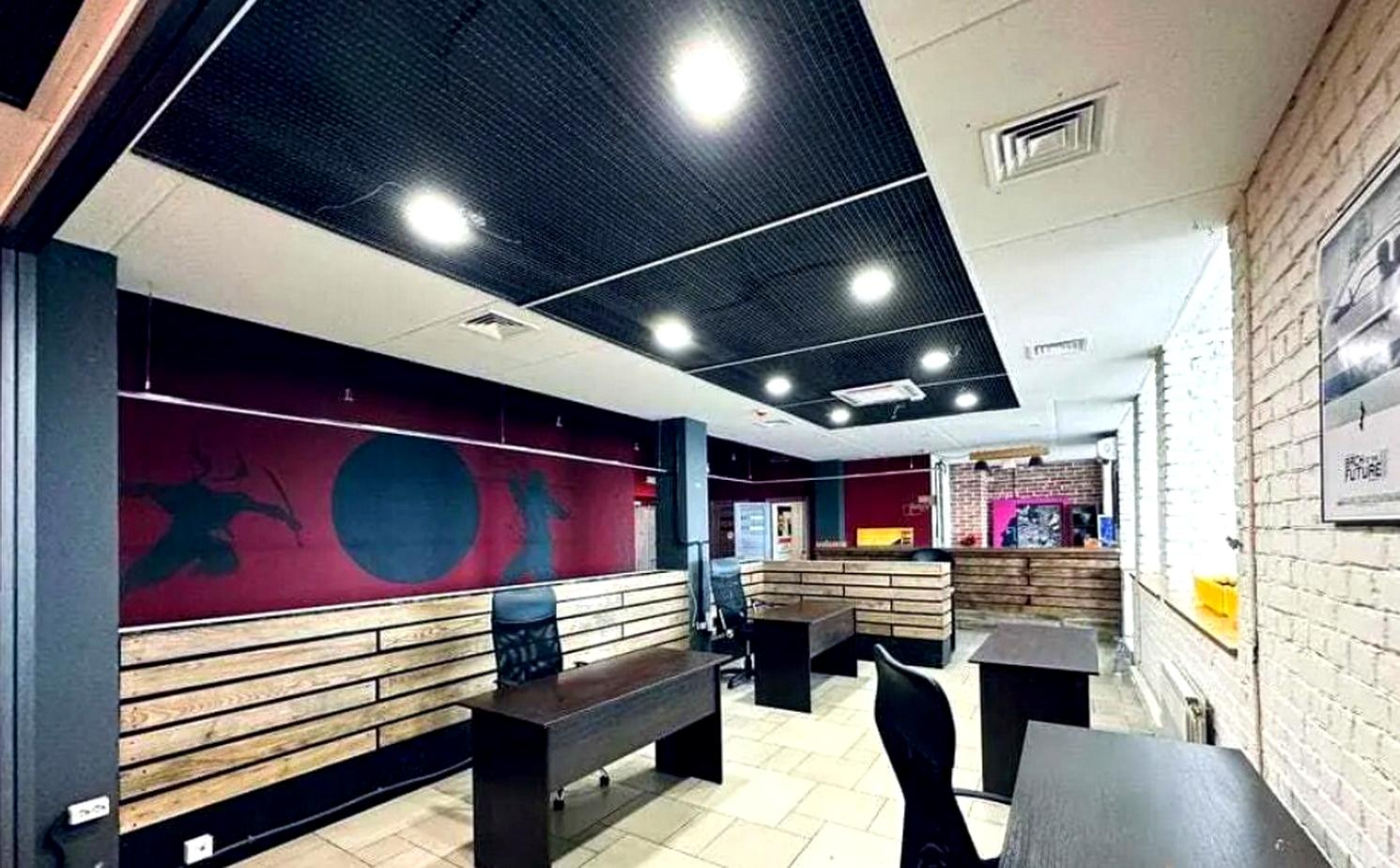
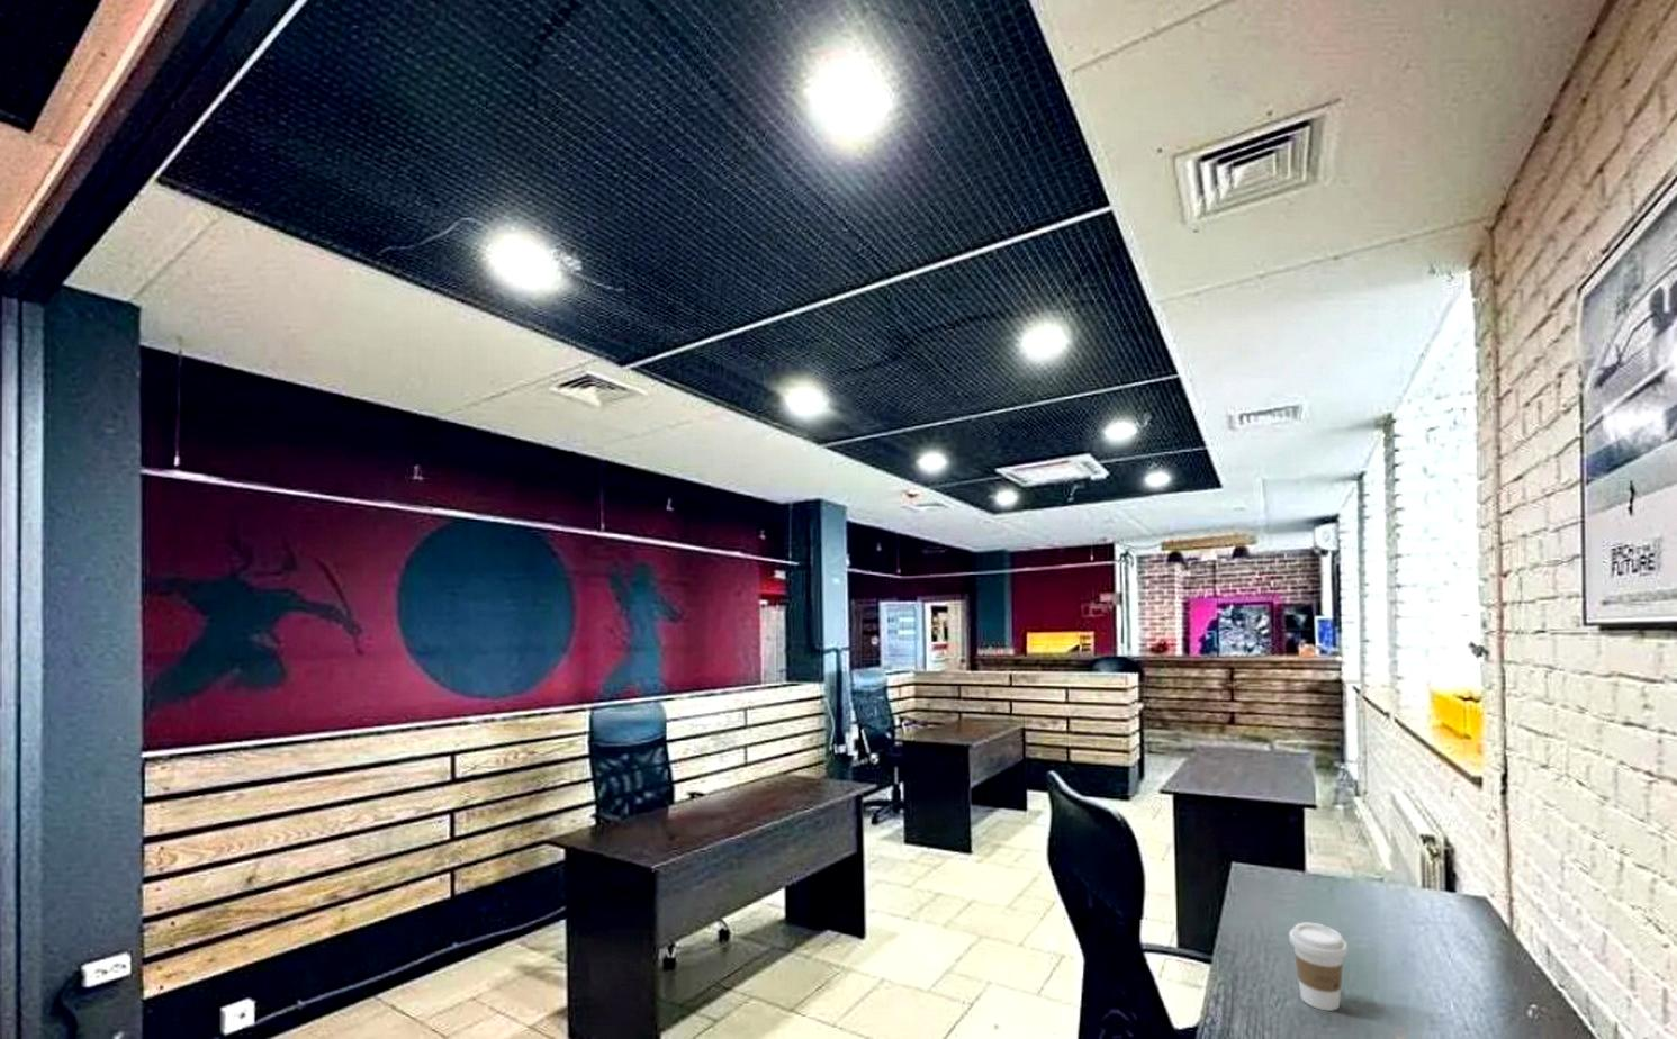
+ coffee cup [1288,922,1349,1011]
